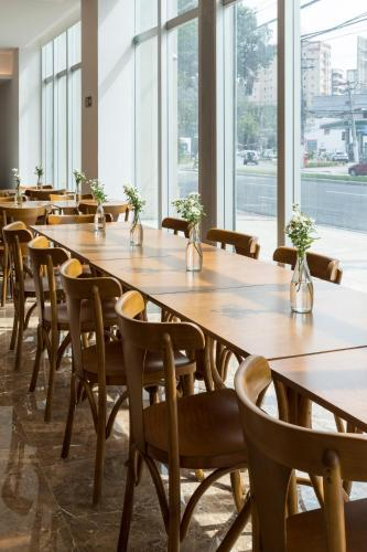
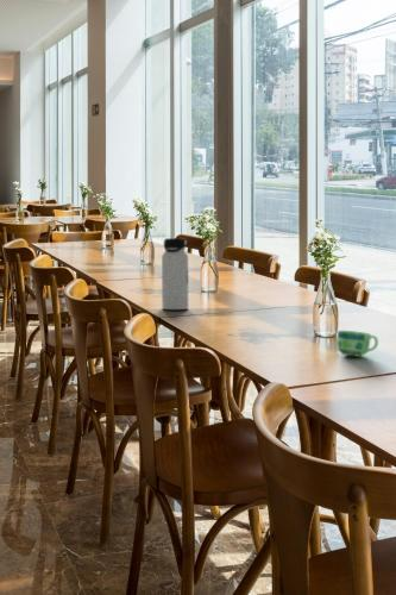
+ water bottle [161,237,189,311]
+ cup [335,330,379,358]
